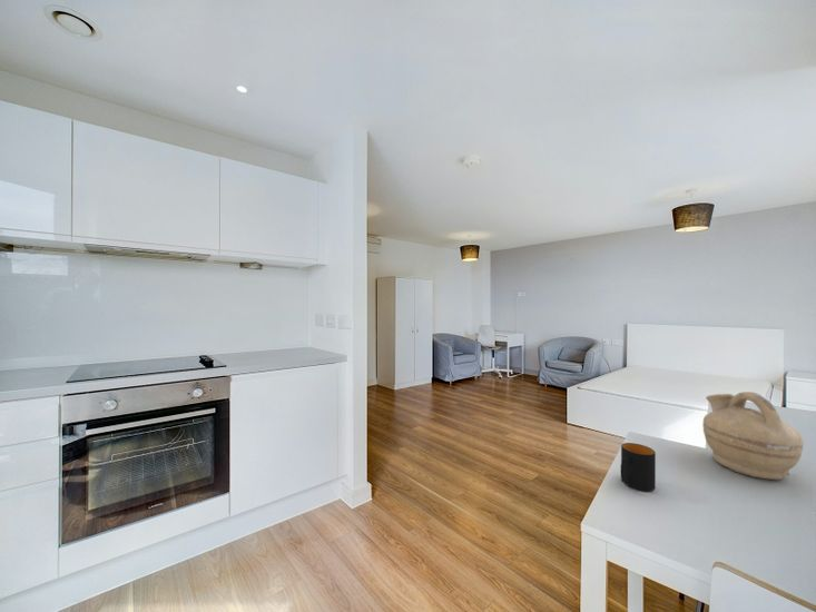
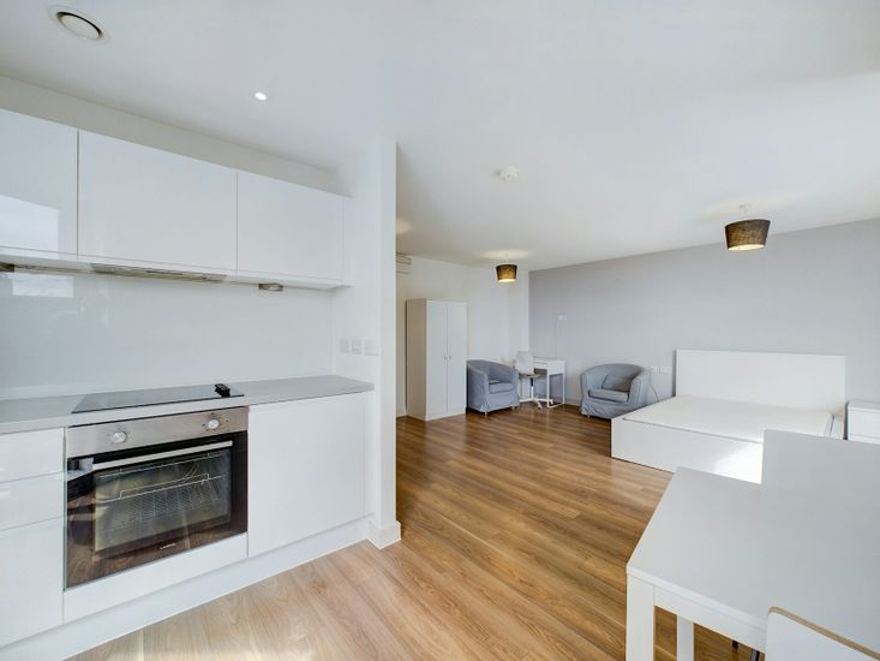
- teapot [702,391,804,481]
- mug [620,442,657,492]
